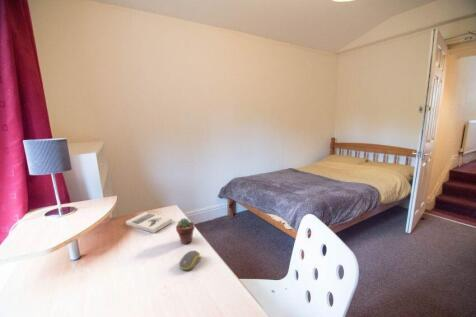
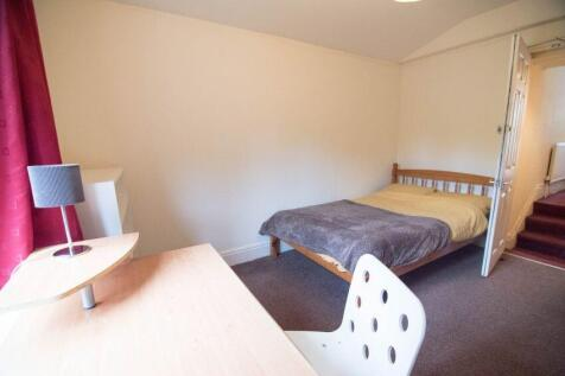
- computer mouse [178,250,202,272]
- potted succulent [175,217,195,245]
- book [125,211,173,234]
